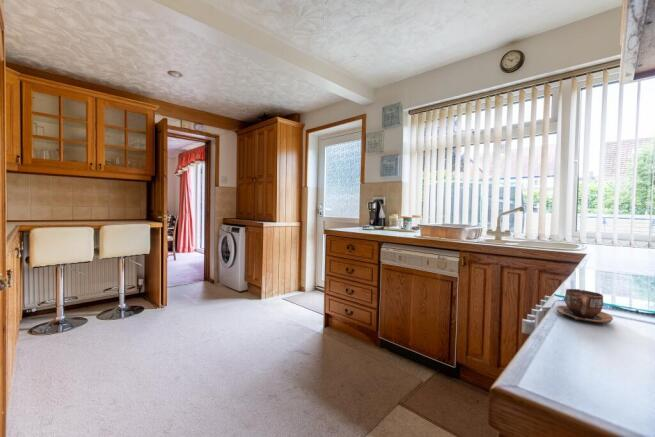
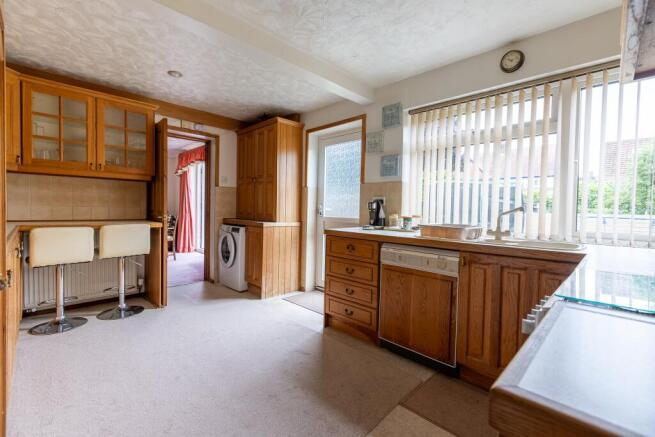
- cup [555,288,614,325]
